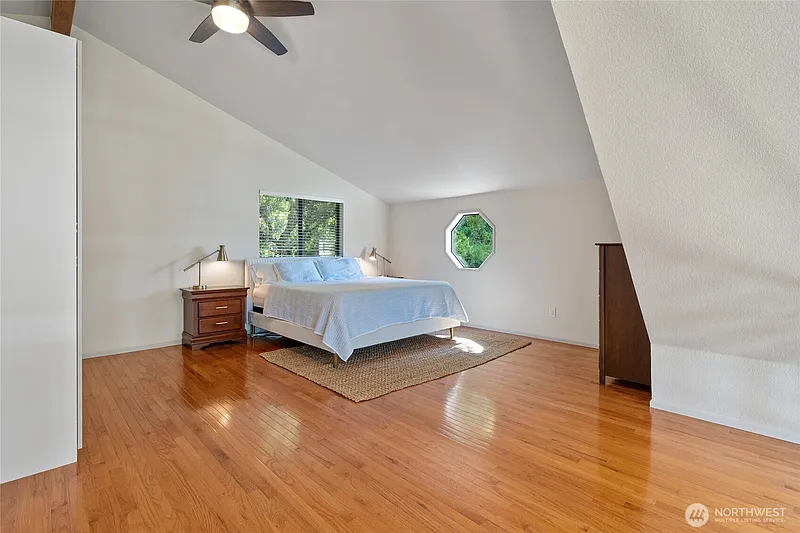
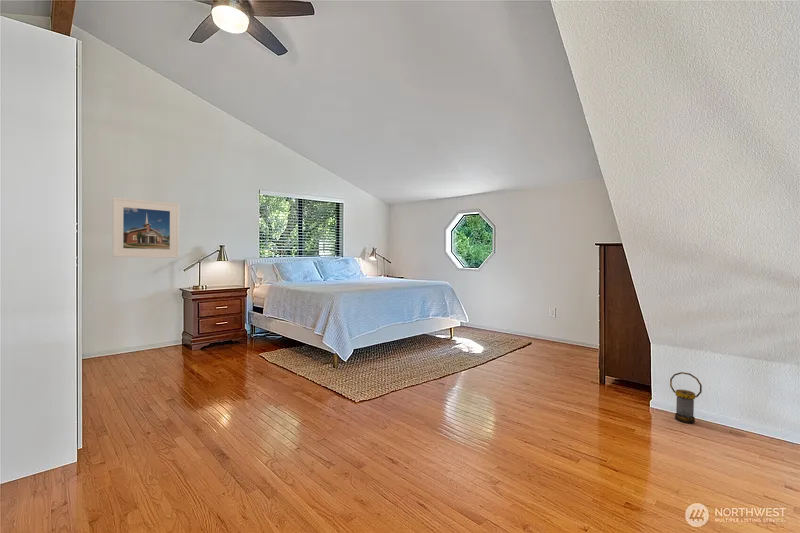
+ lantern [669,371,703,424]
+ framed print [111,196,180,259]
